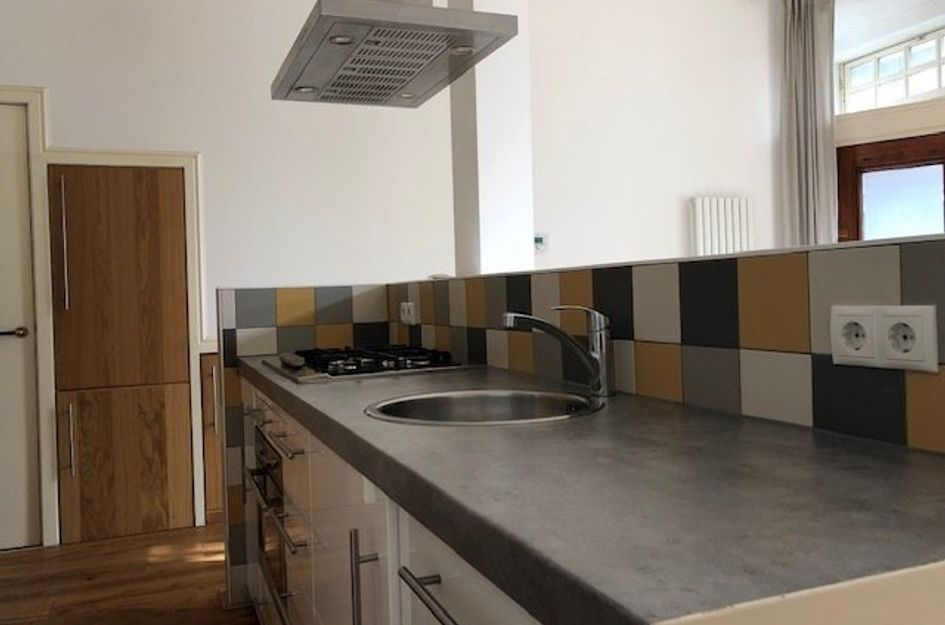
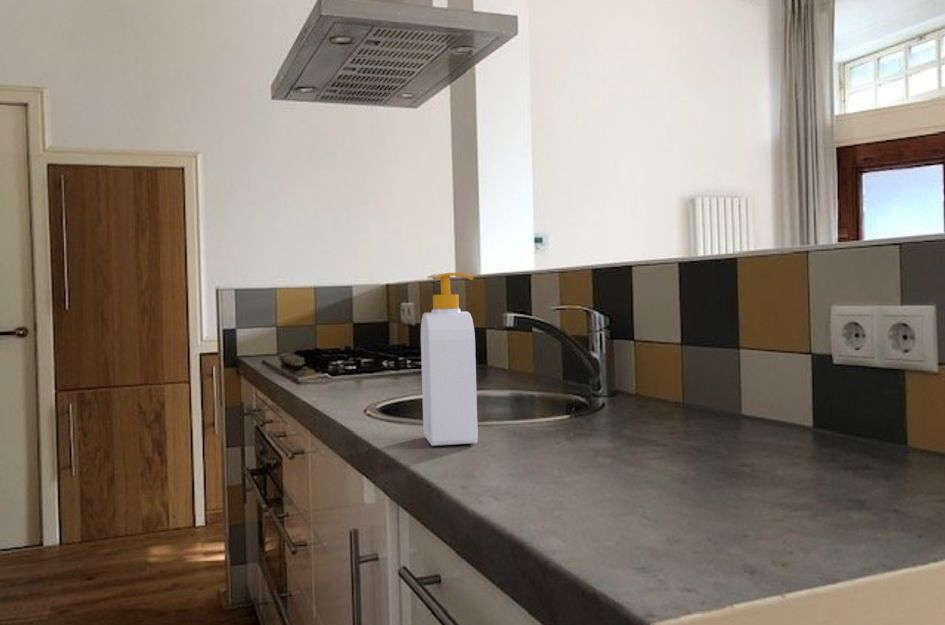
+ soap bottle [420,272,479,447]
